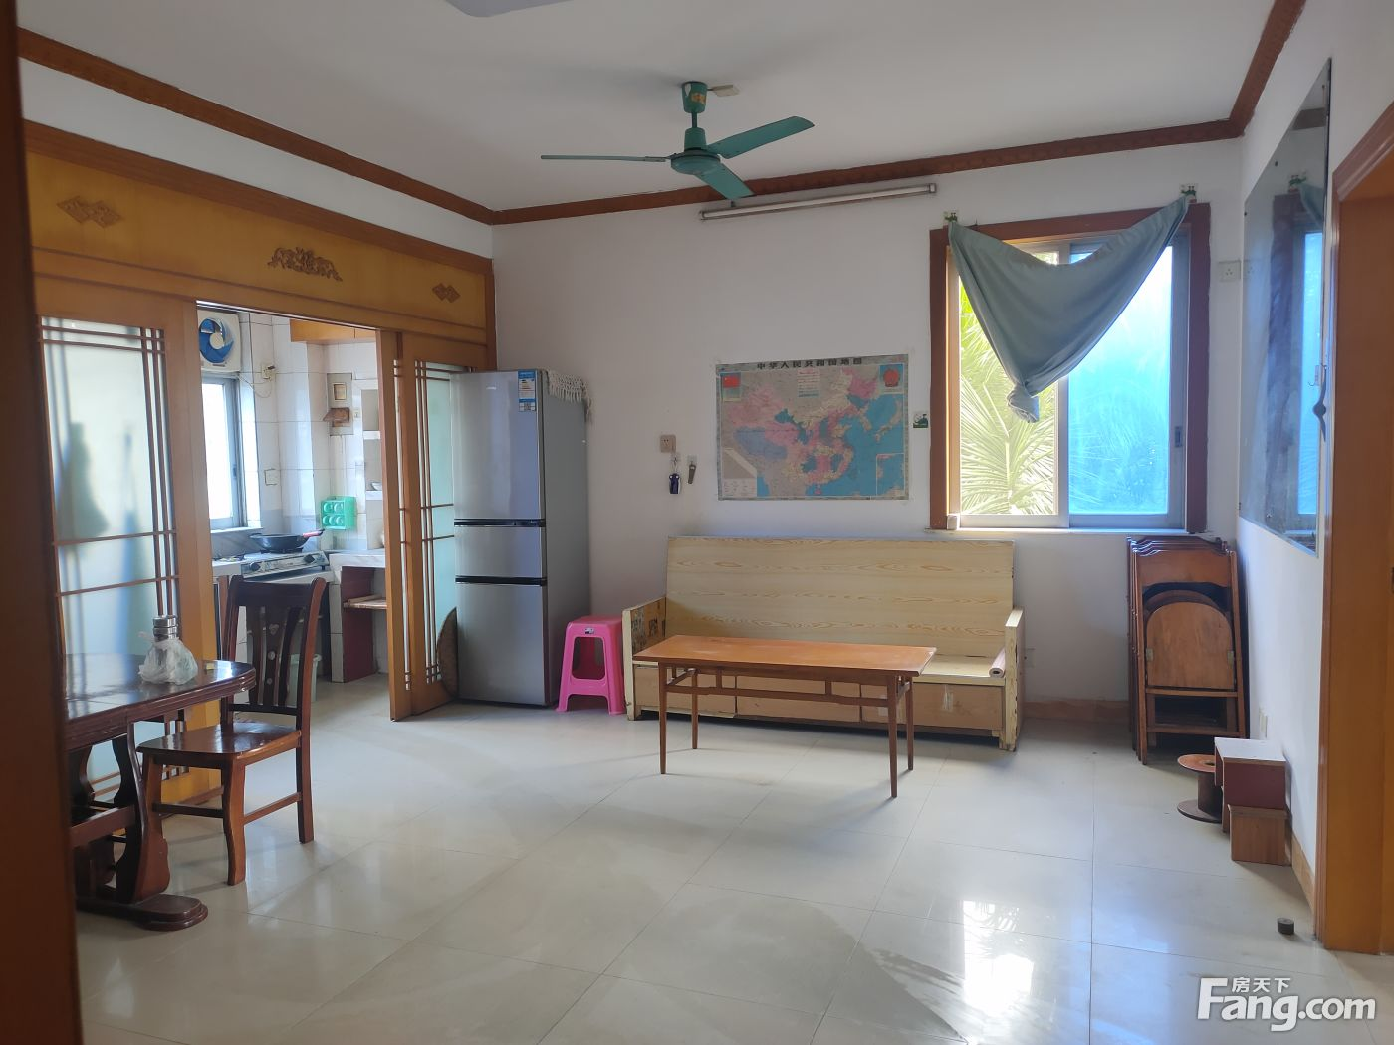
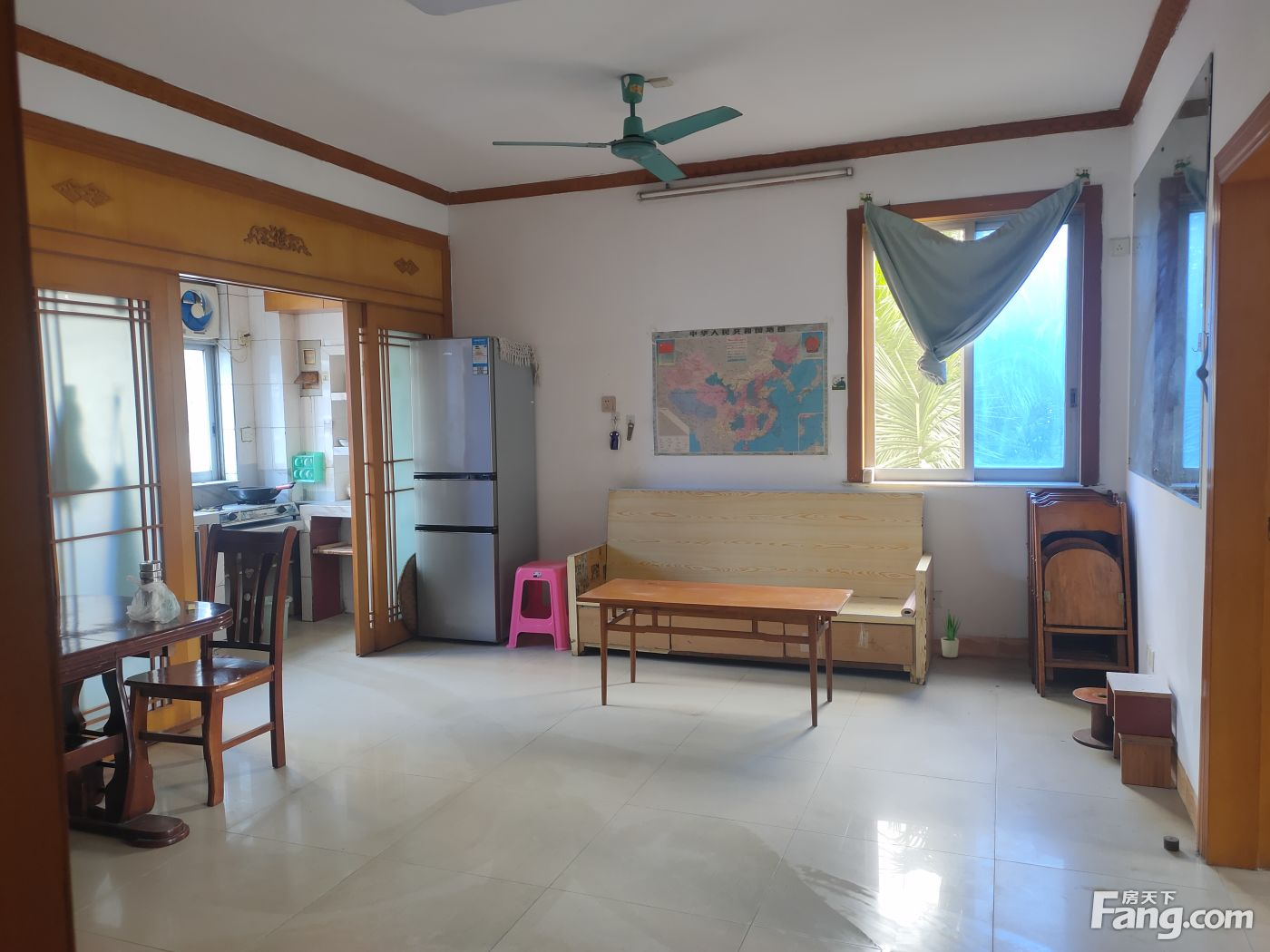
+ potted plant [940,608,963,658]
